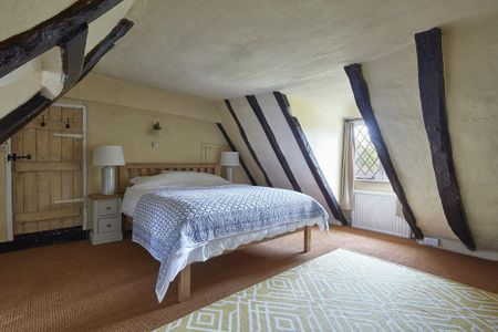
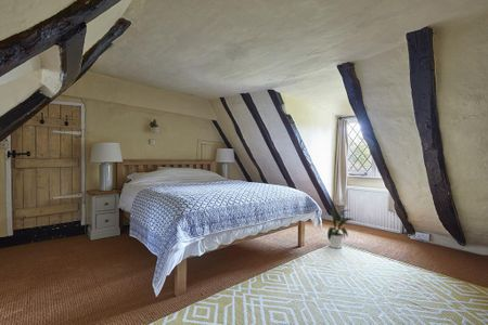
+ house plant [324,209,356,249]
